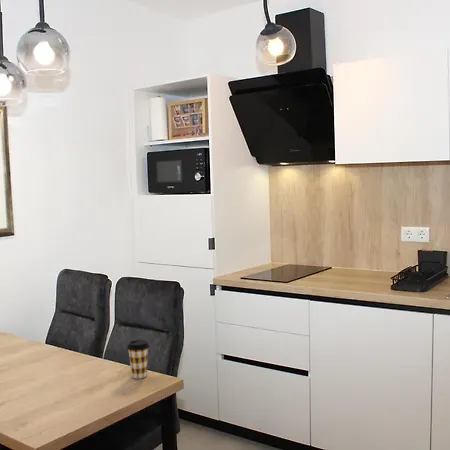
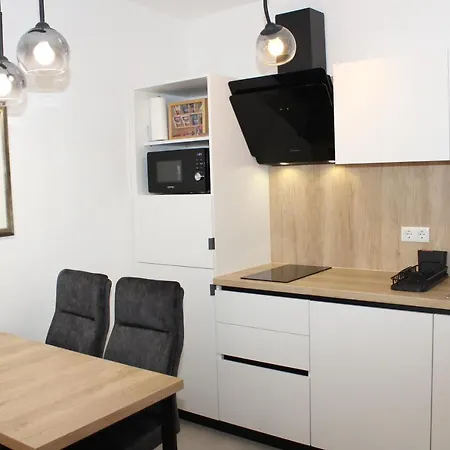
- coffee cup [126,339,150,379]
